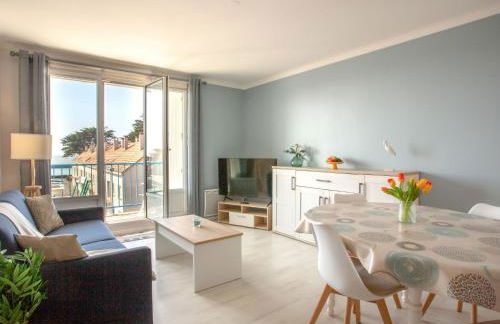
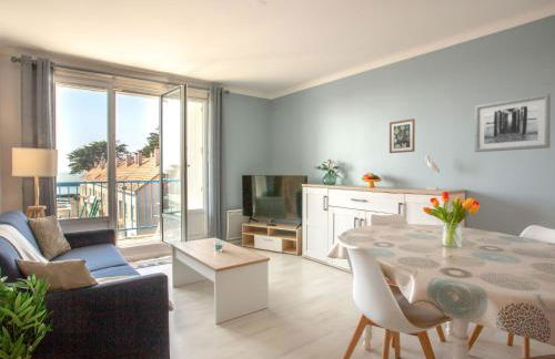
+ wall art [389,117,416,154]
+ wall art [474,93,552,153]
